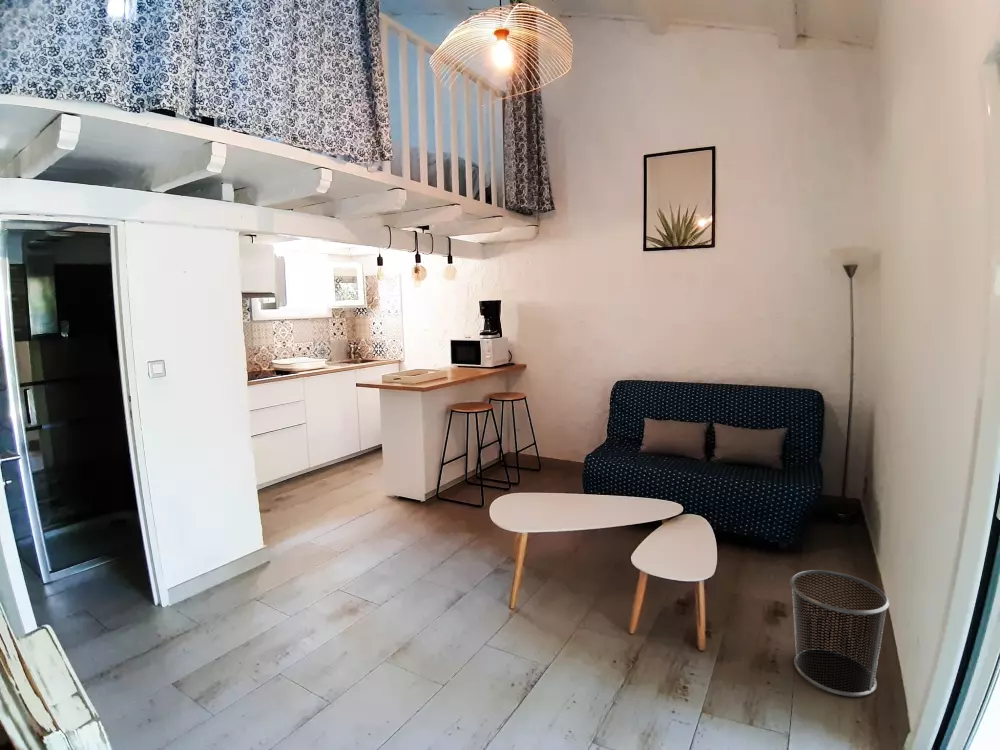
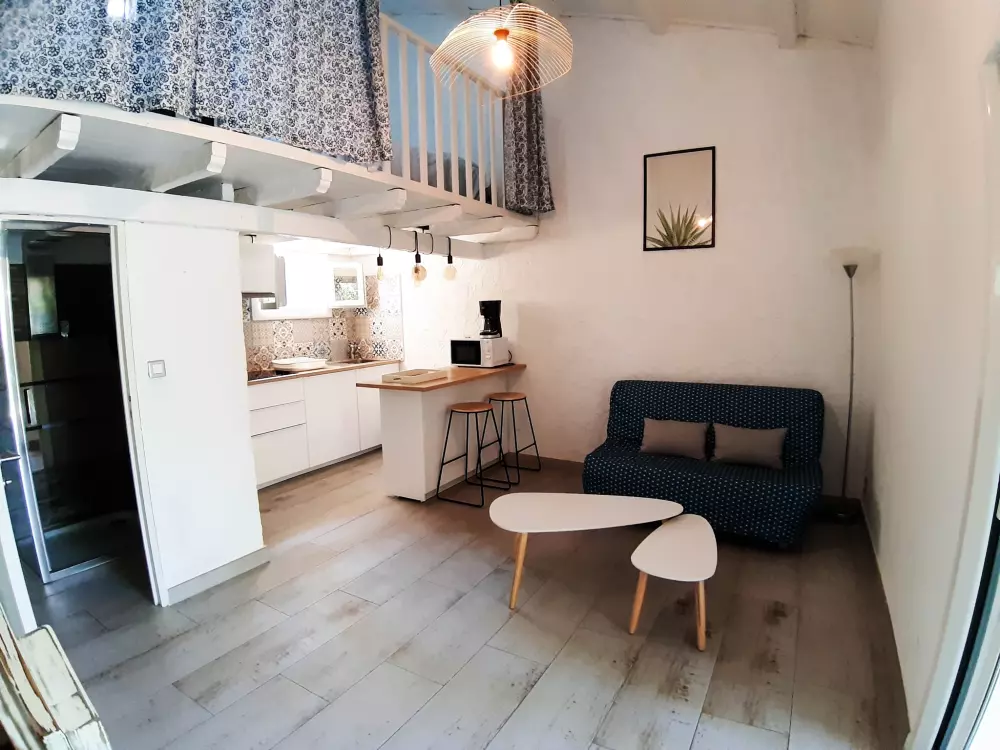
- waste bin [789,569,891,698]
